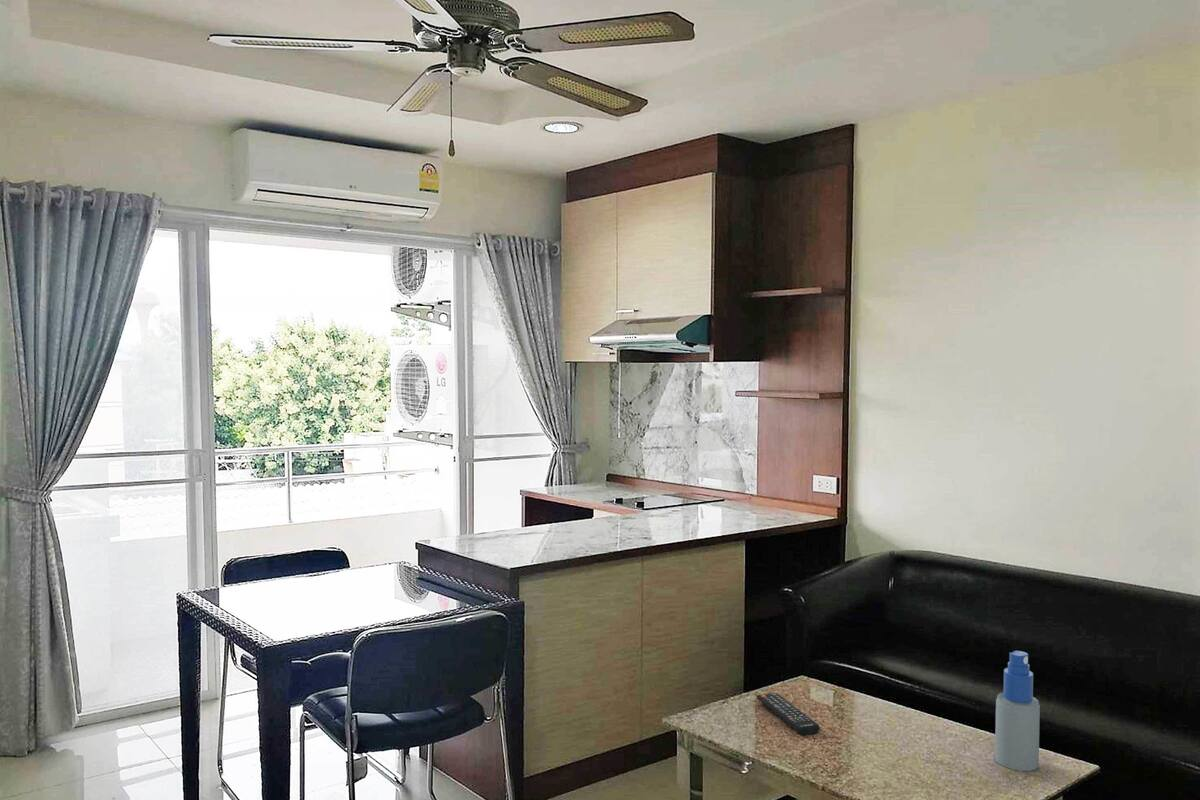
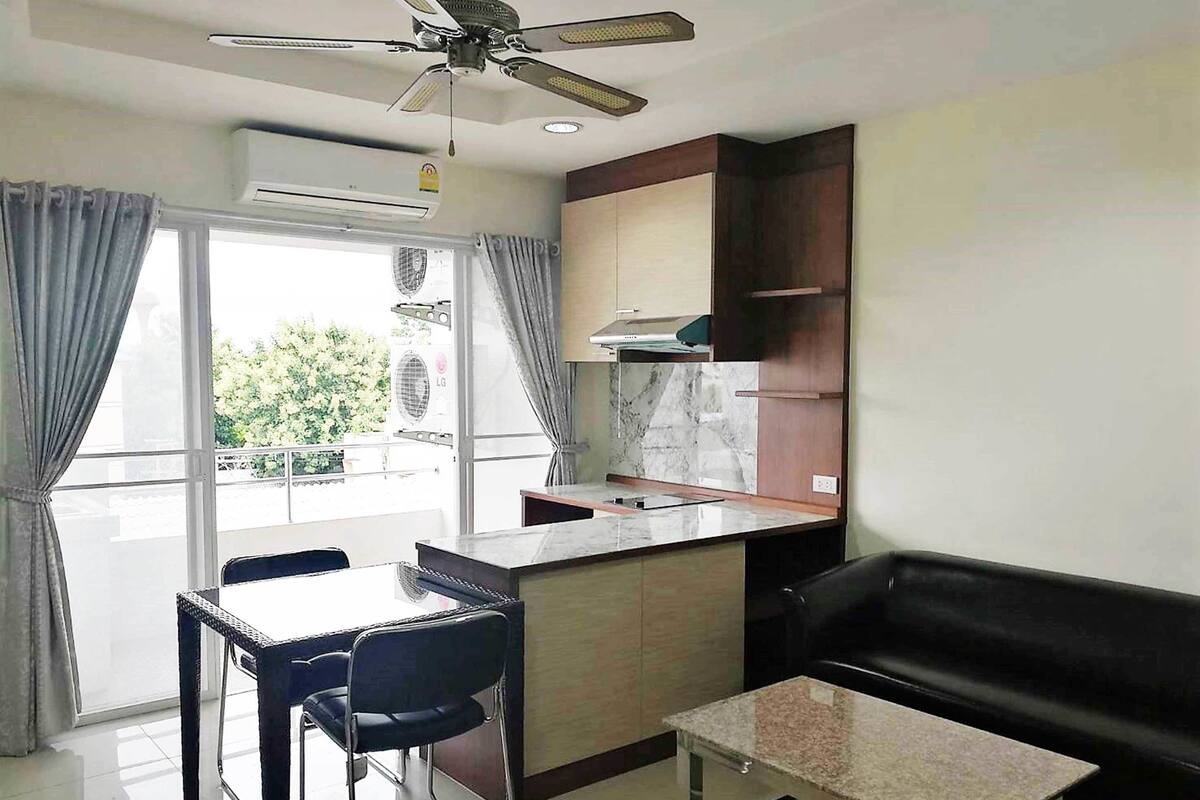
- spray bottle [994,650,1041,772]
- remote control [756,692,820,736]
